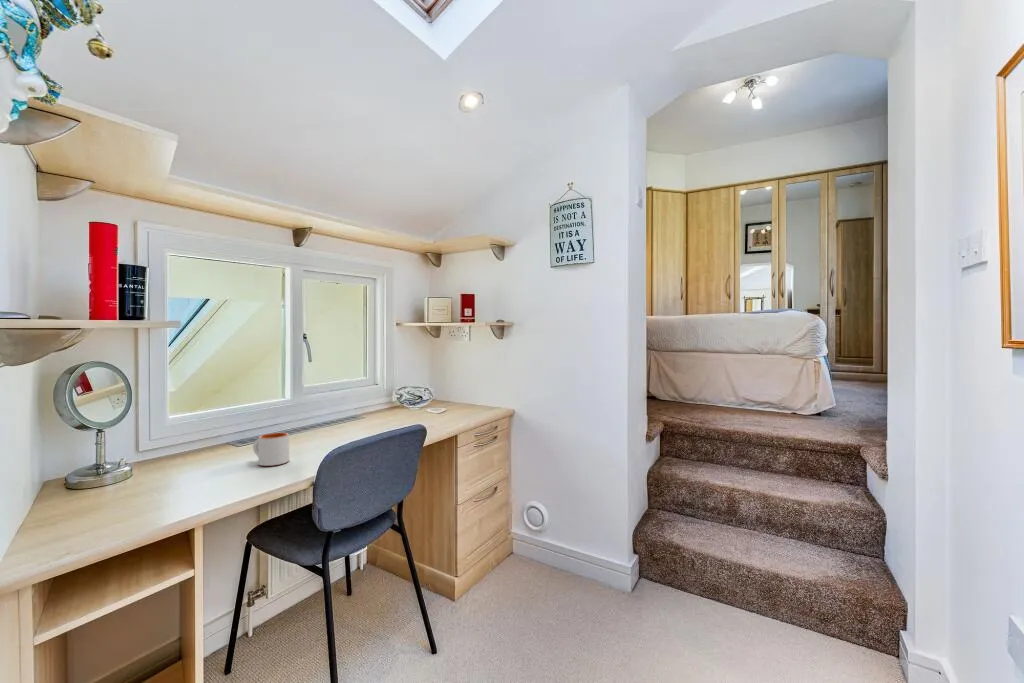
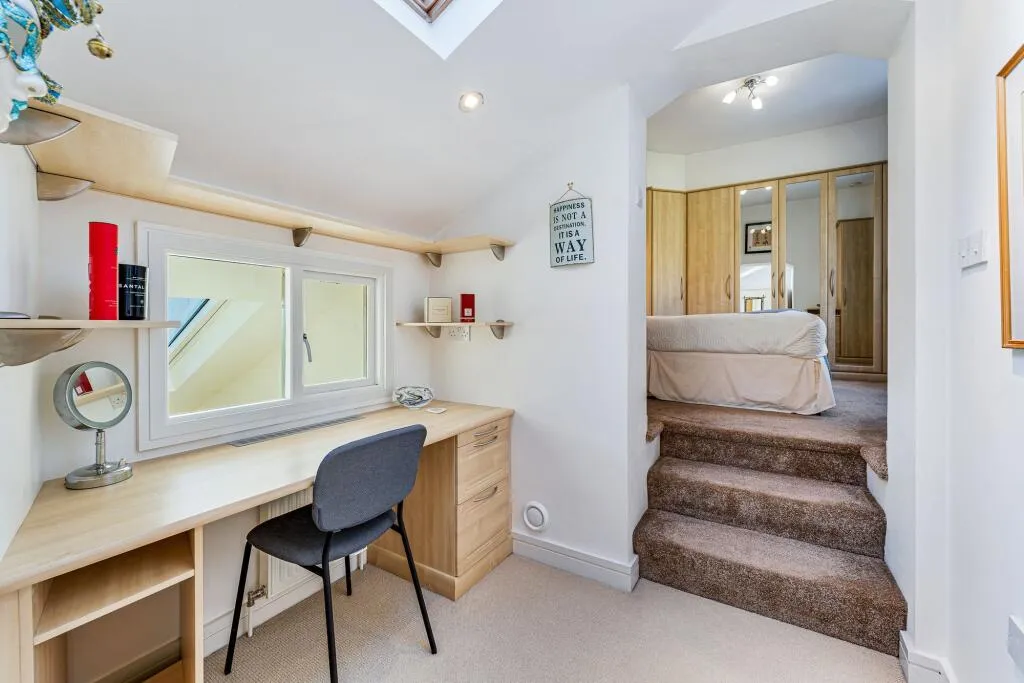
- mug [252,432,290,467]
